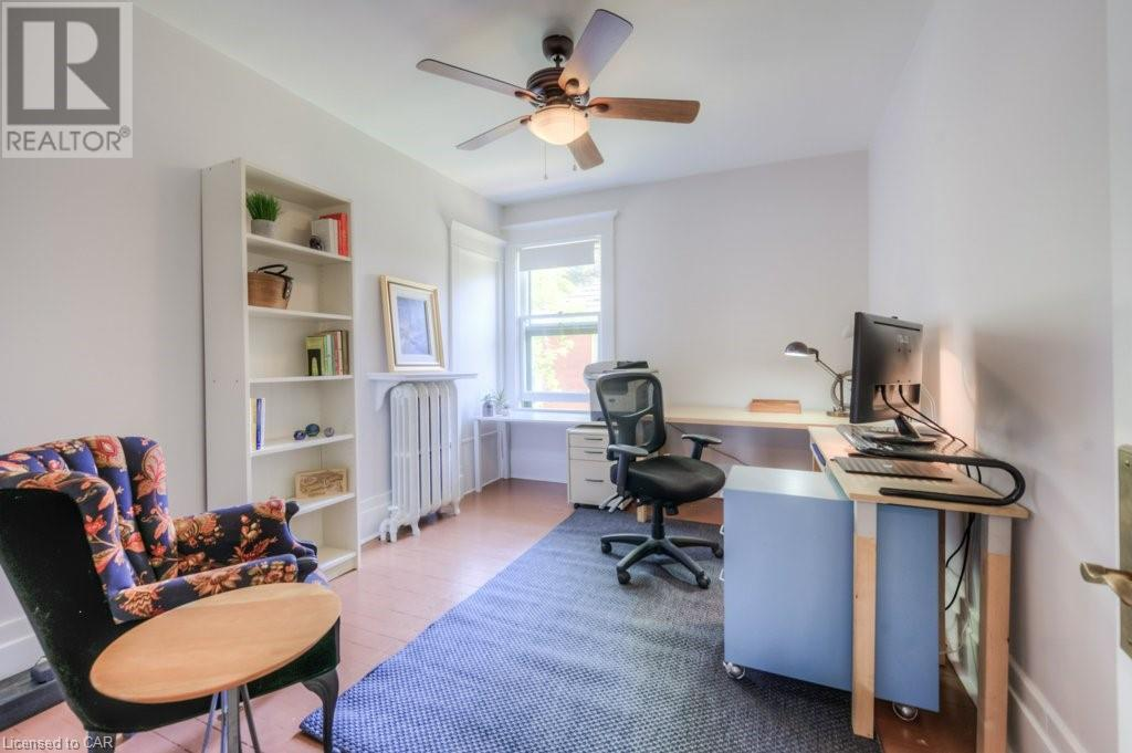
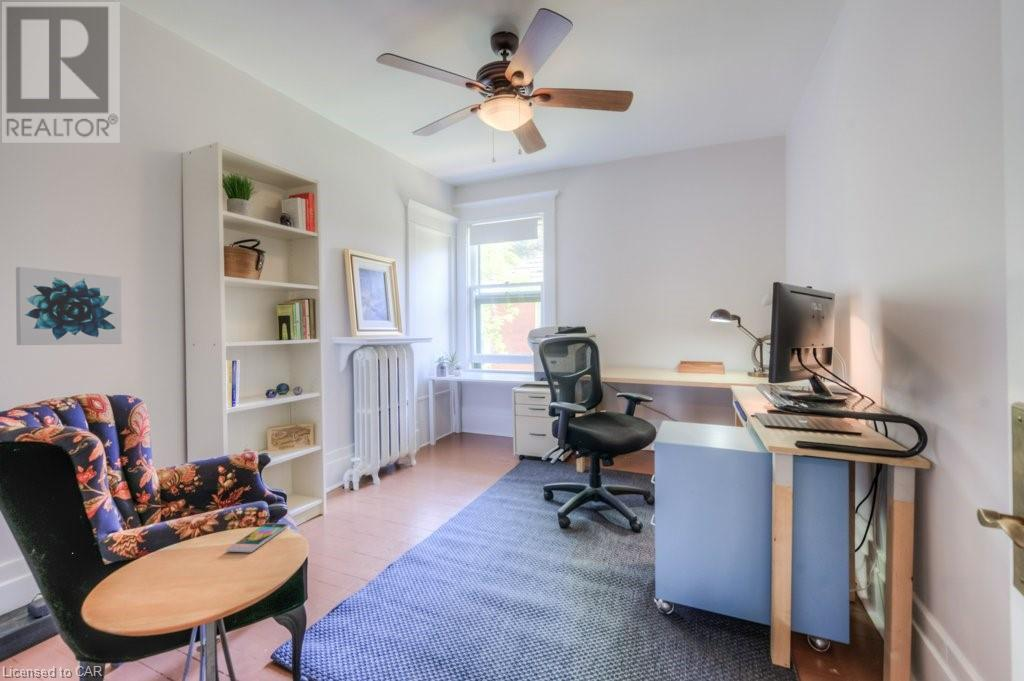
+ smartphone [225,522,289,553]
+ wall art [15,266,123,346]
